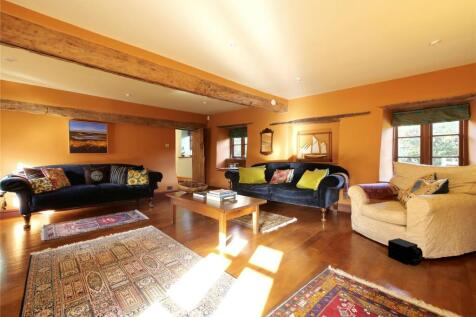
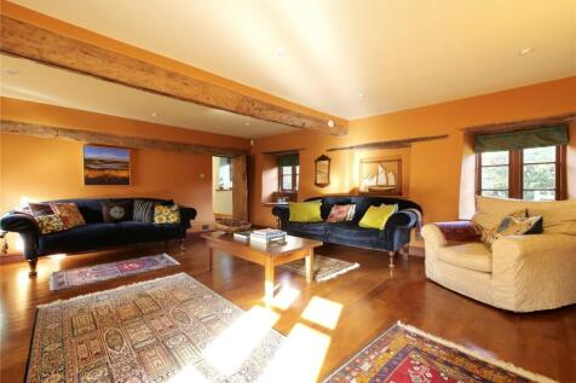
- speaker [387,237,424,266]
